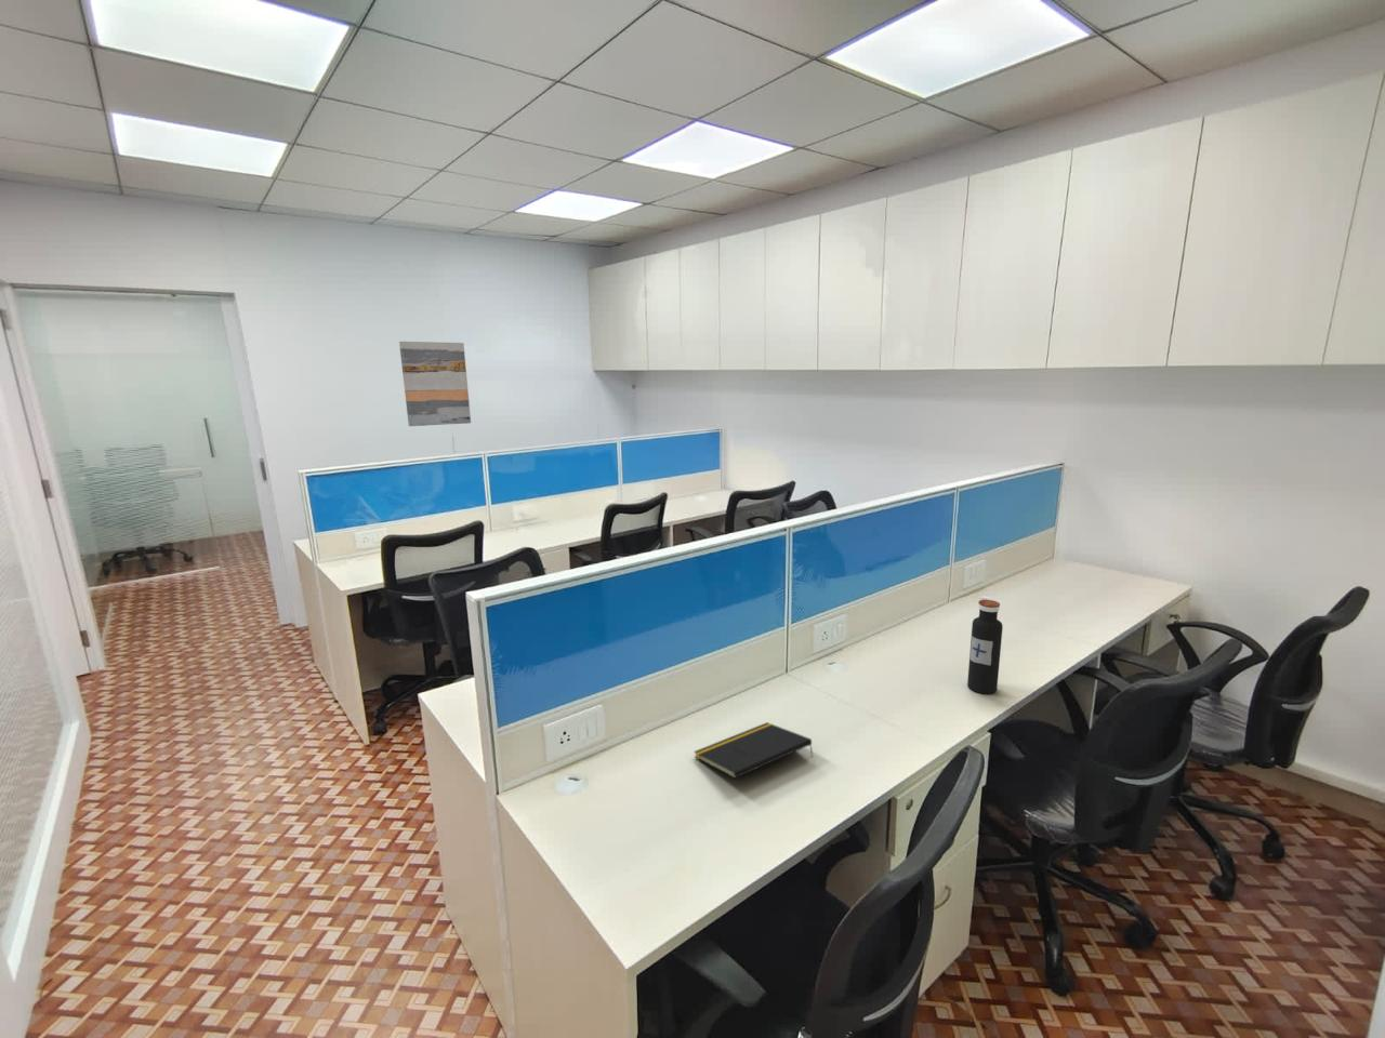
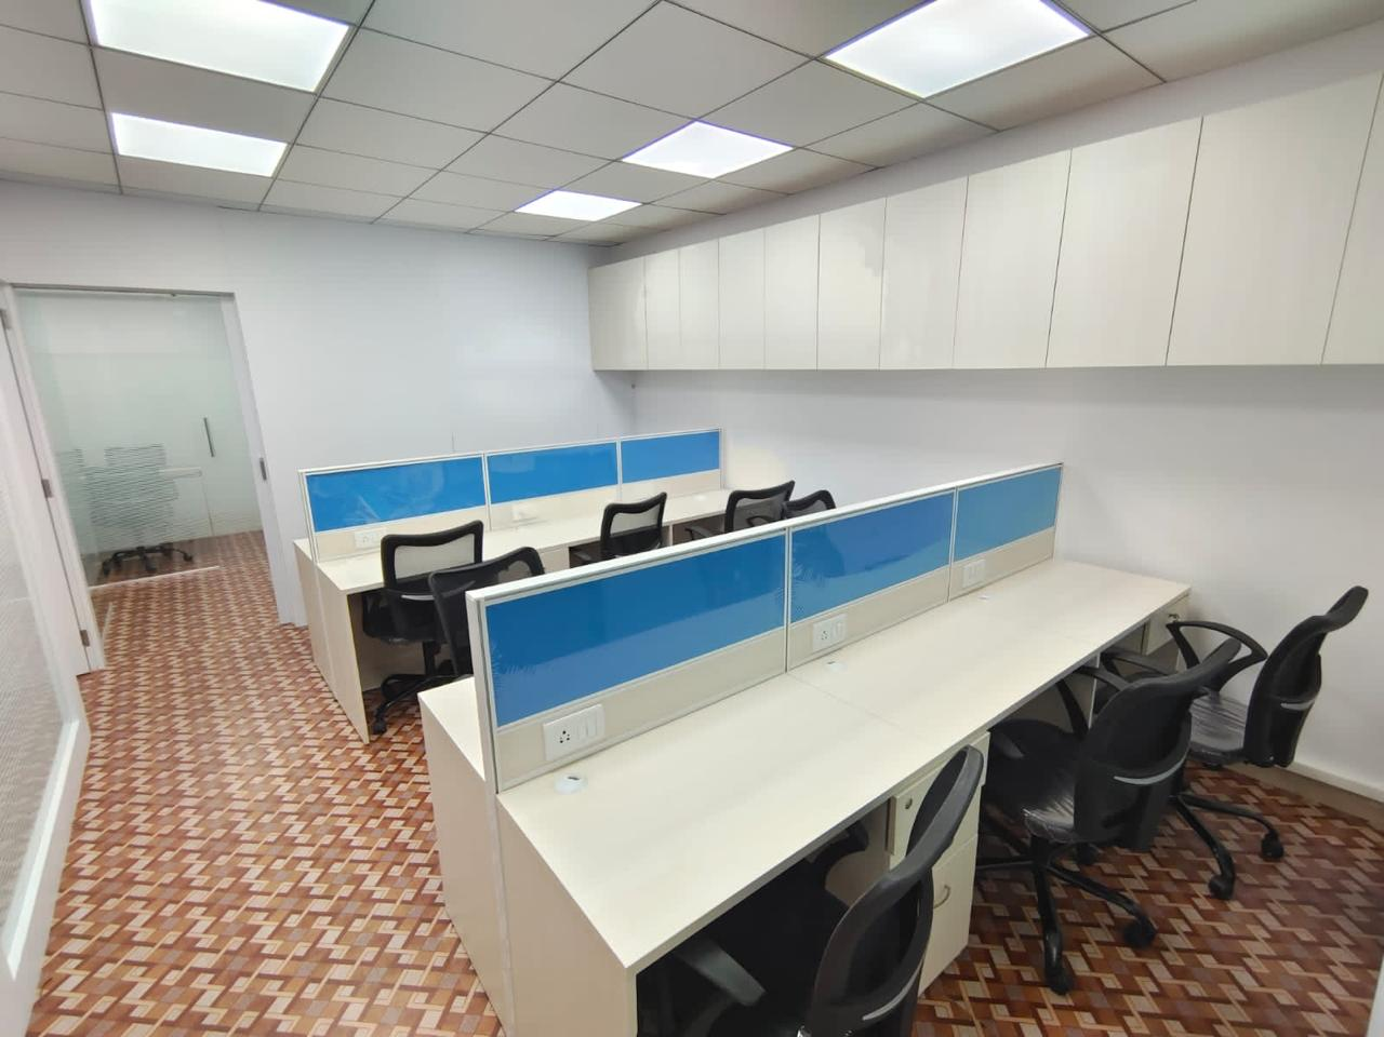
- notepad [692,721,814,780]
- water bottle [966,599,1004,696]
- wall art [398,340,472,427]
